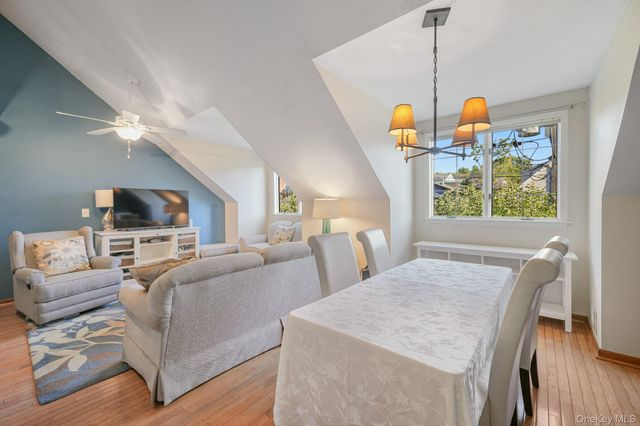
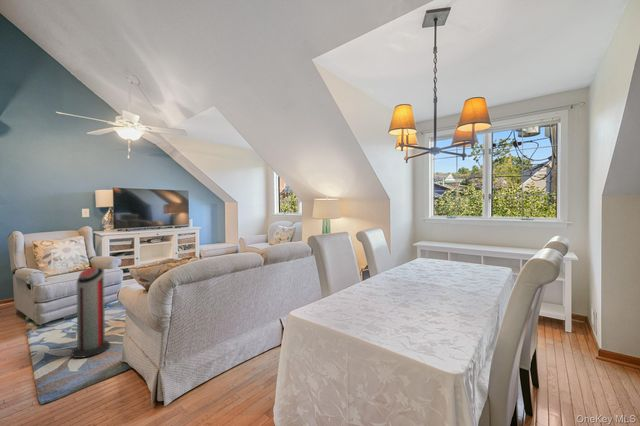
+ air purifier [71,266,111,359]
